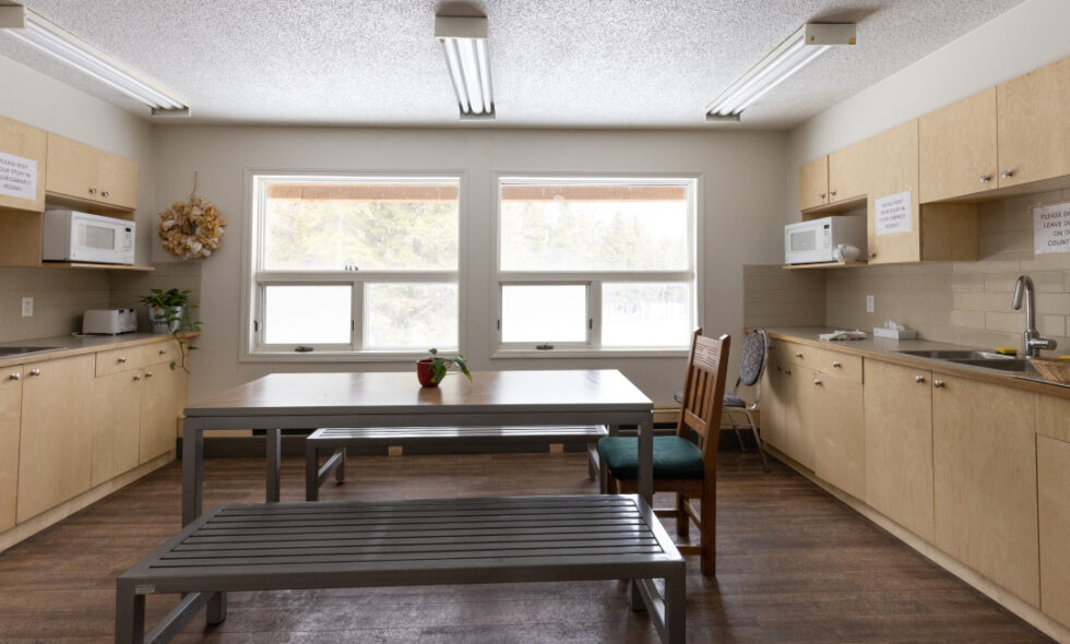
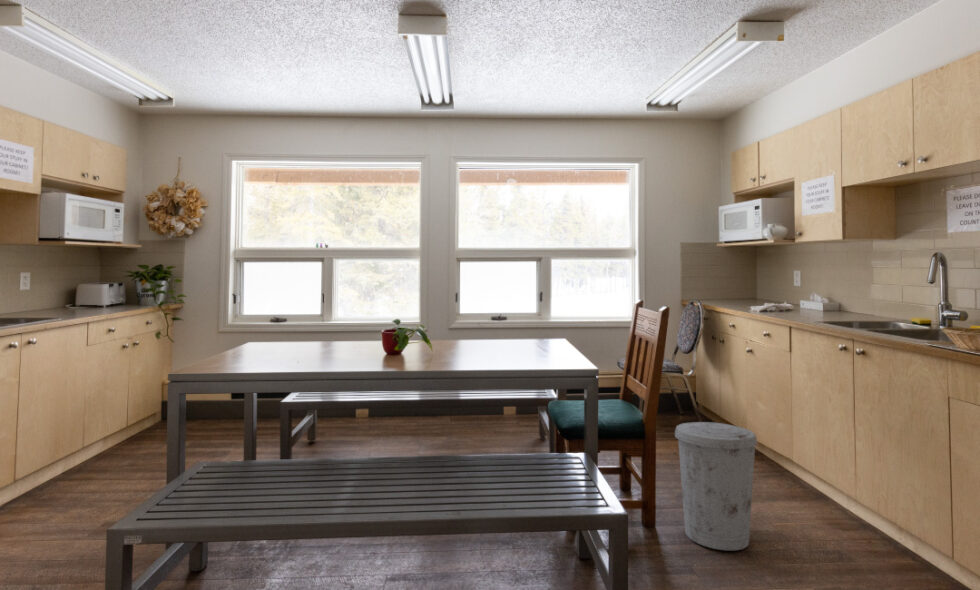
+ trash can [674,421,758,551]
